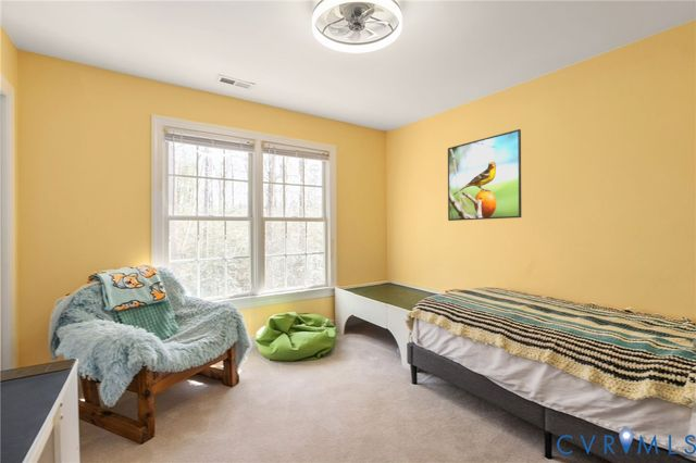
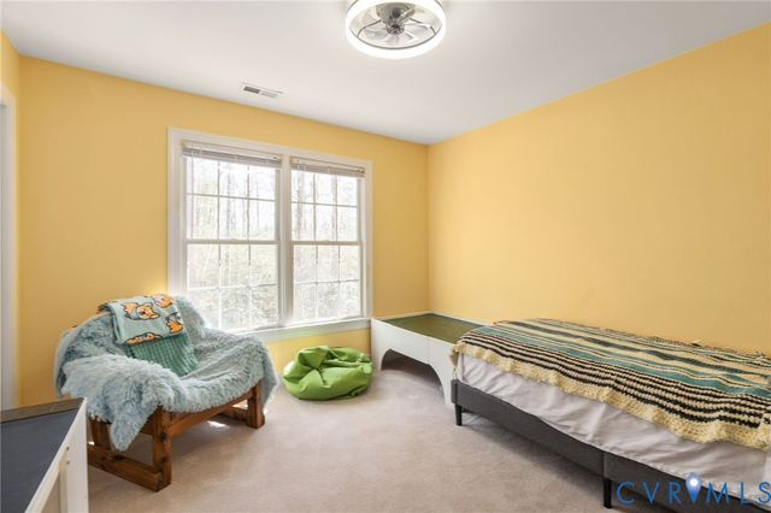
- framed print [447,128,522,222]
